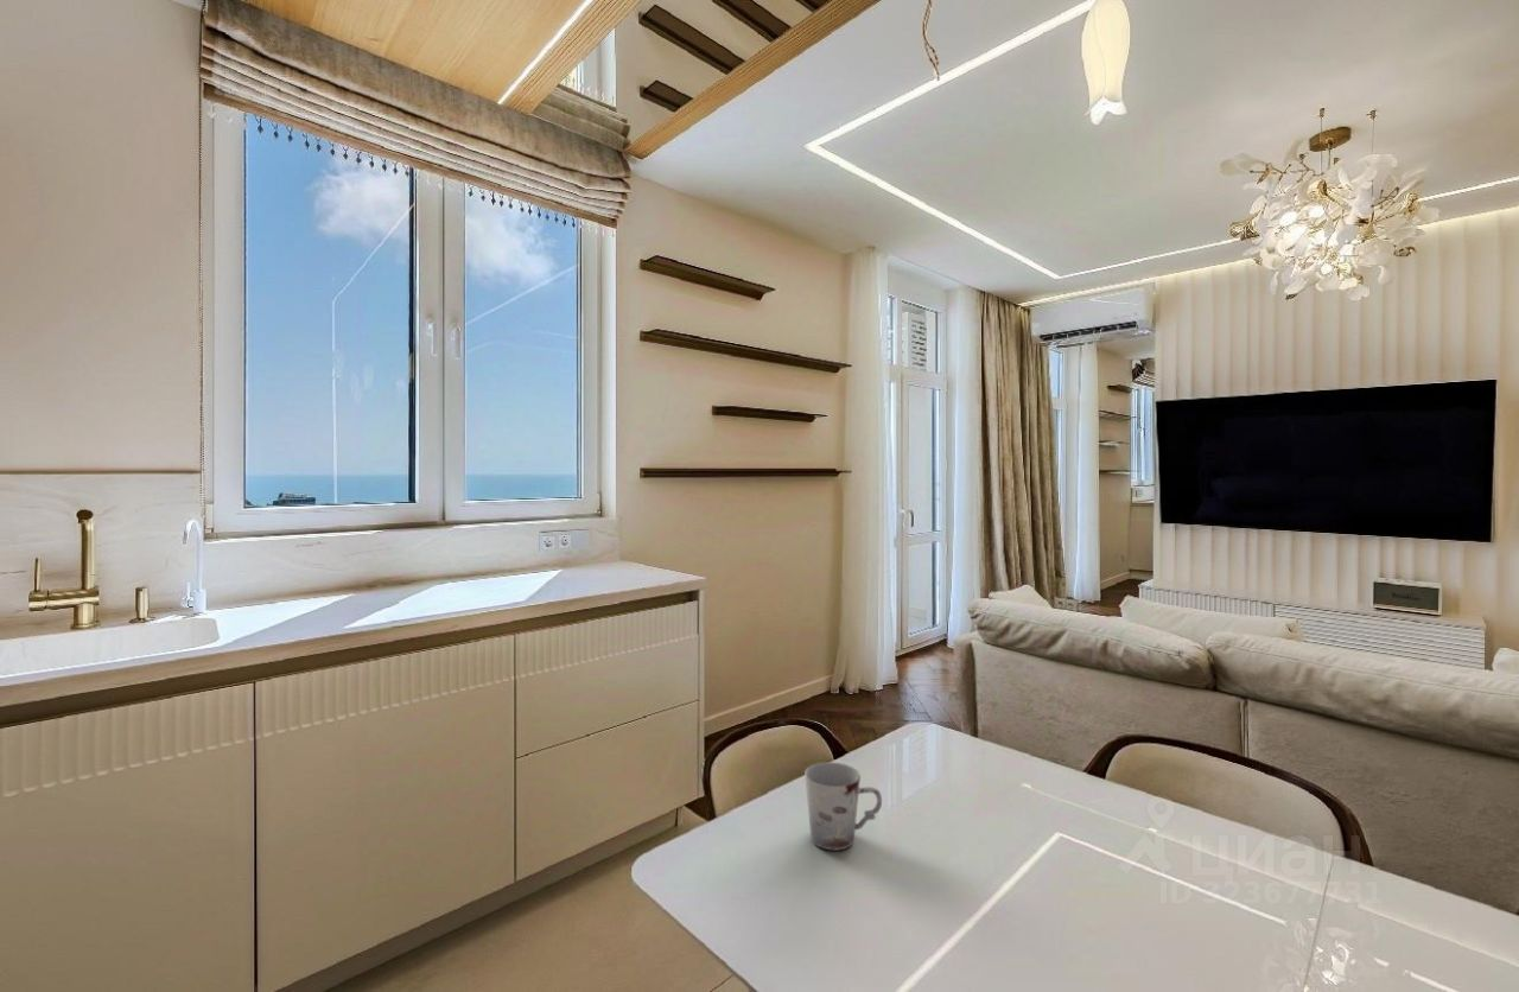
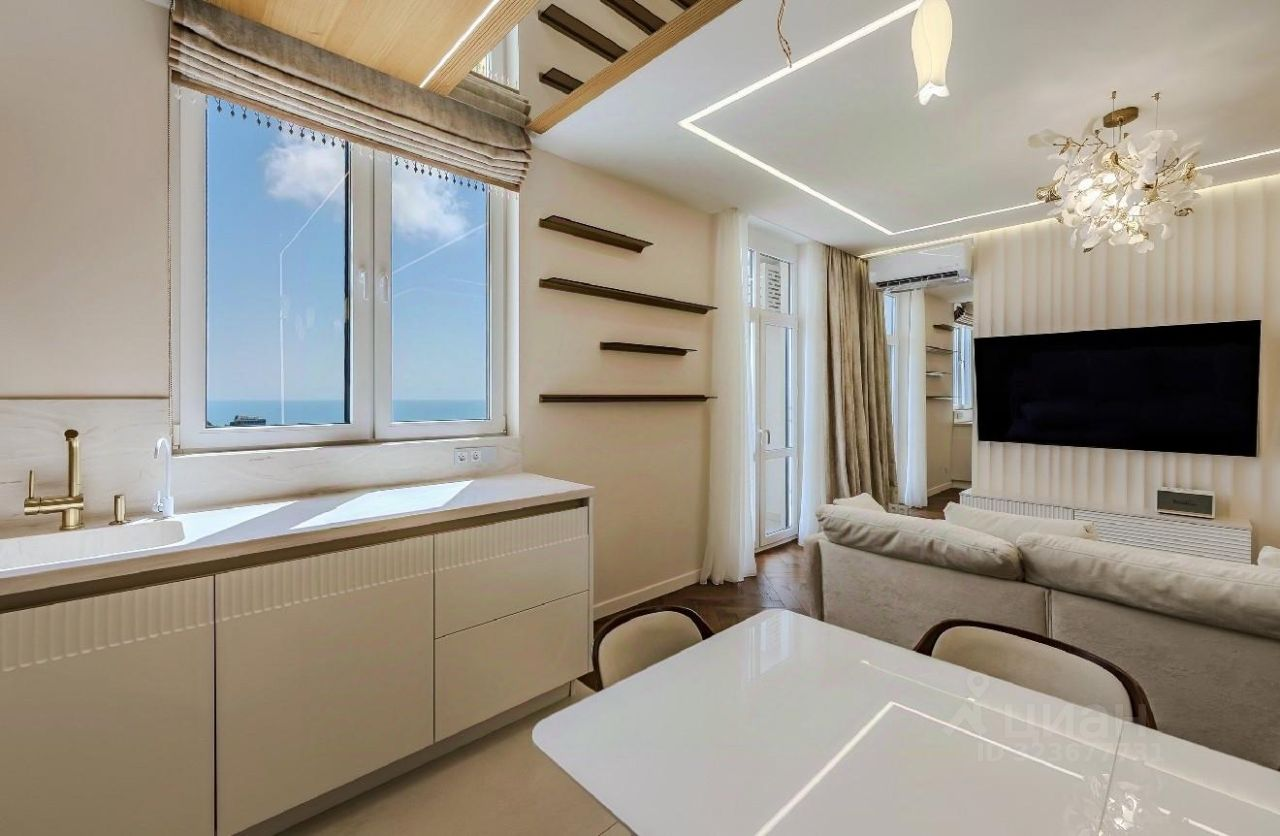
- cup [803,761,883,851]
